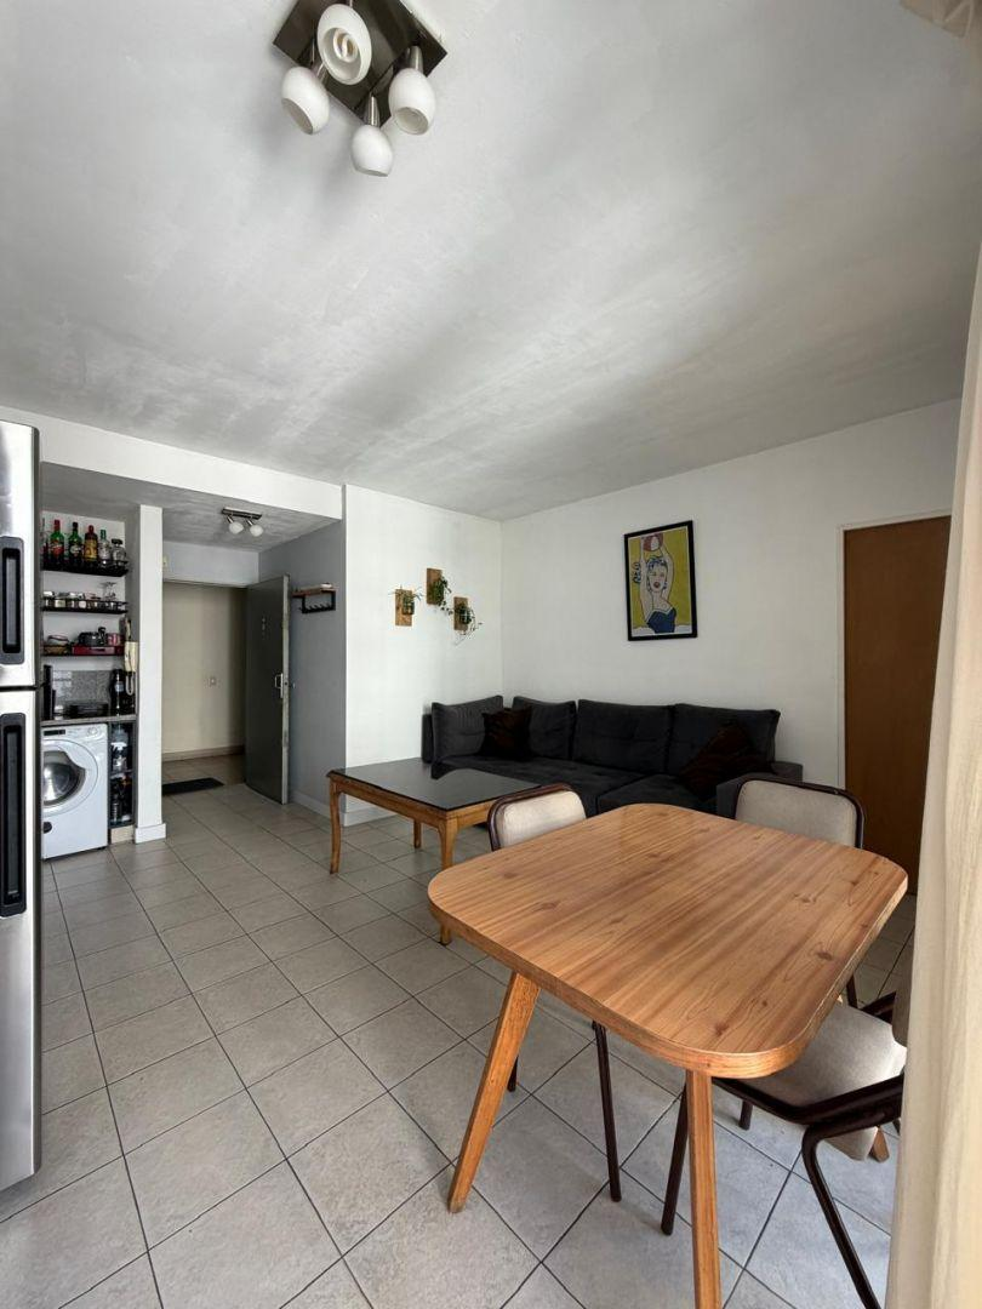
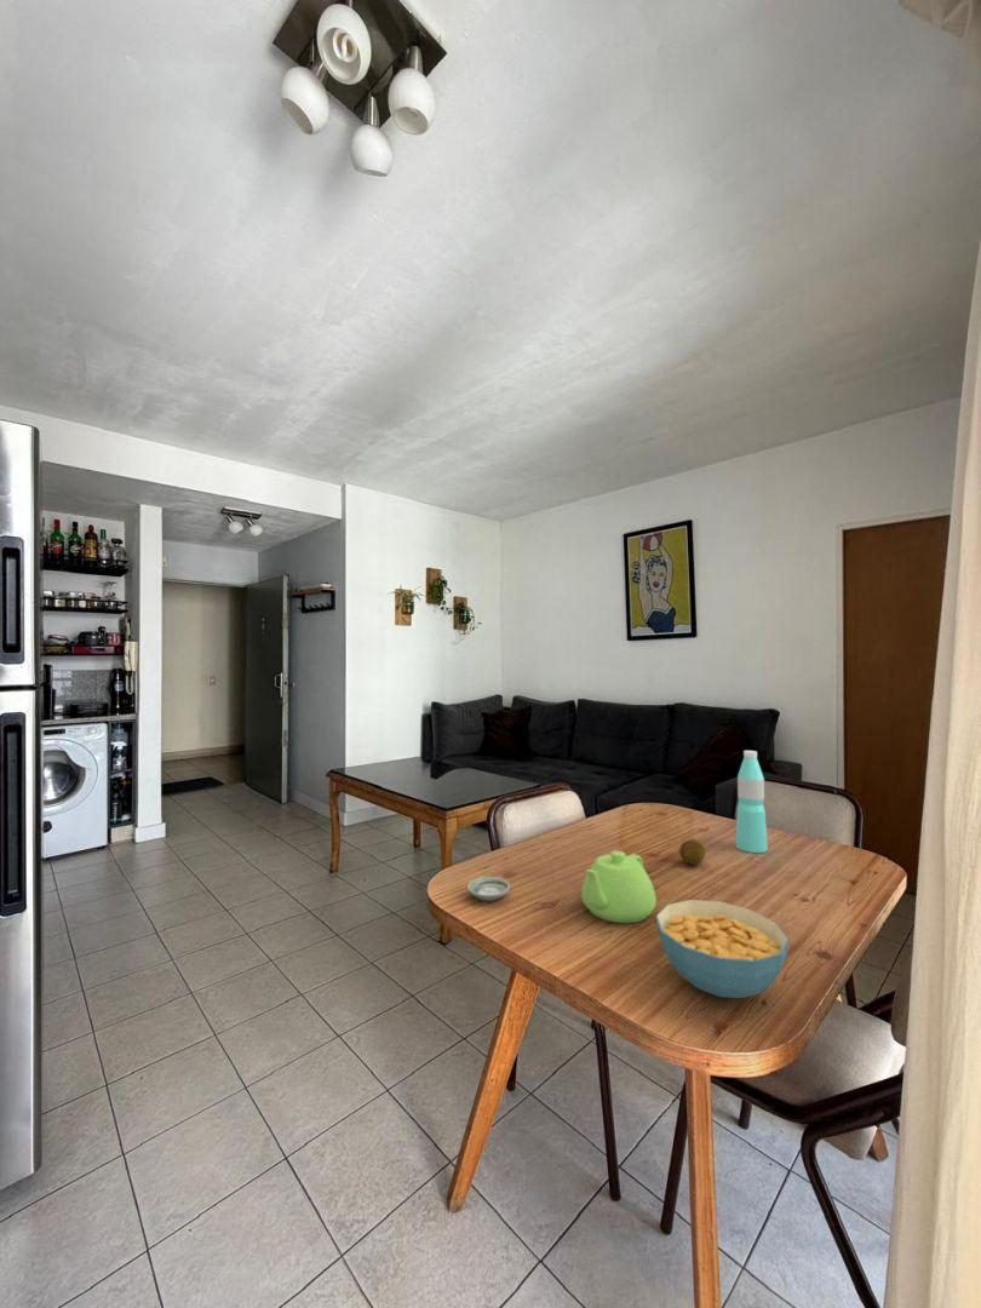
+ teapot [580,850,658,924]
+ fruit [678,839,706,866]
+ cereal bowl [655,899,790,999]
+ saucer [466,876,511,902]
+ water bottle [735,750,769,854]
